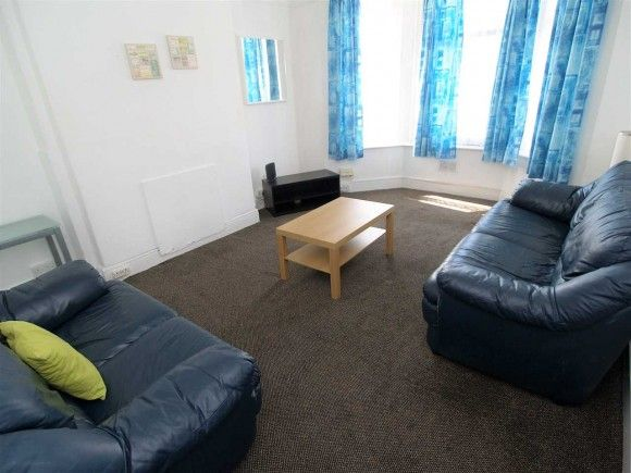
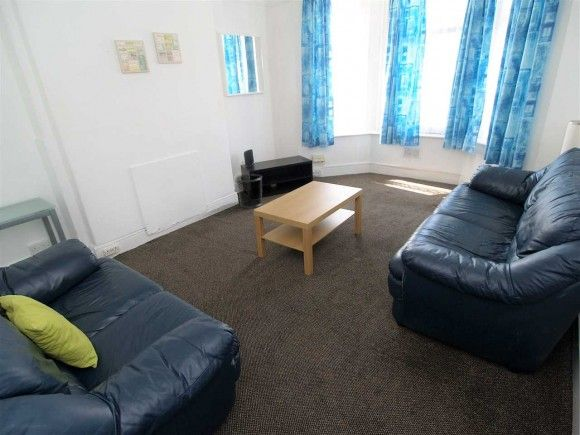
+ waste bin [235,173,263,209]
